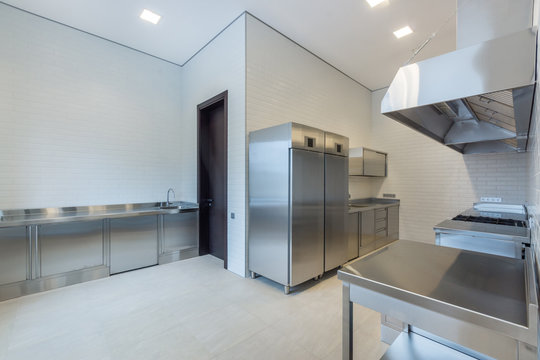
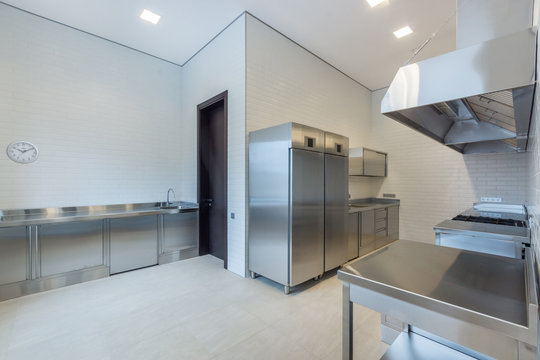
+ wall clock [5,140,40,165]
